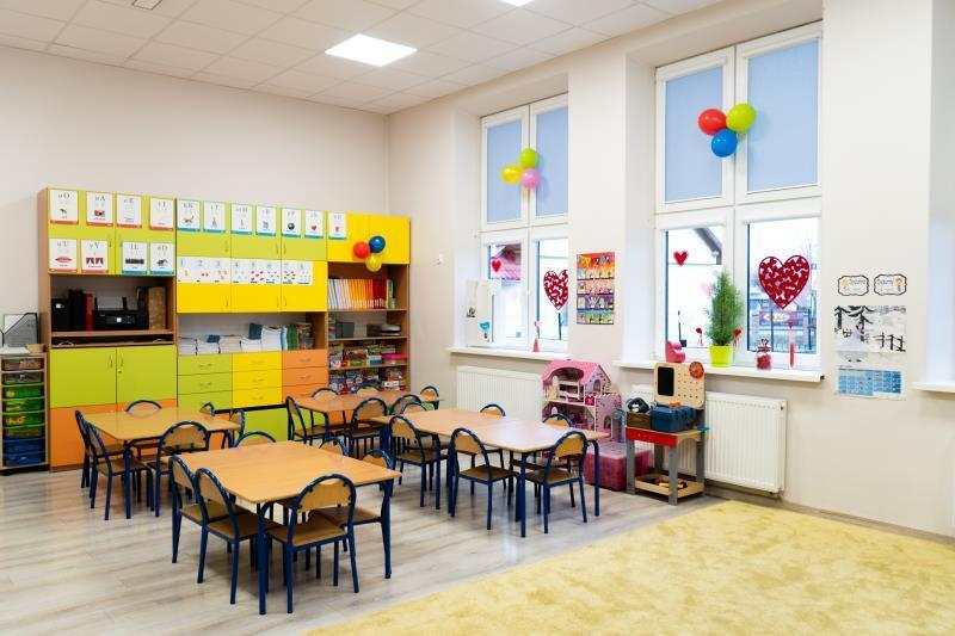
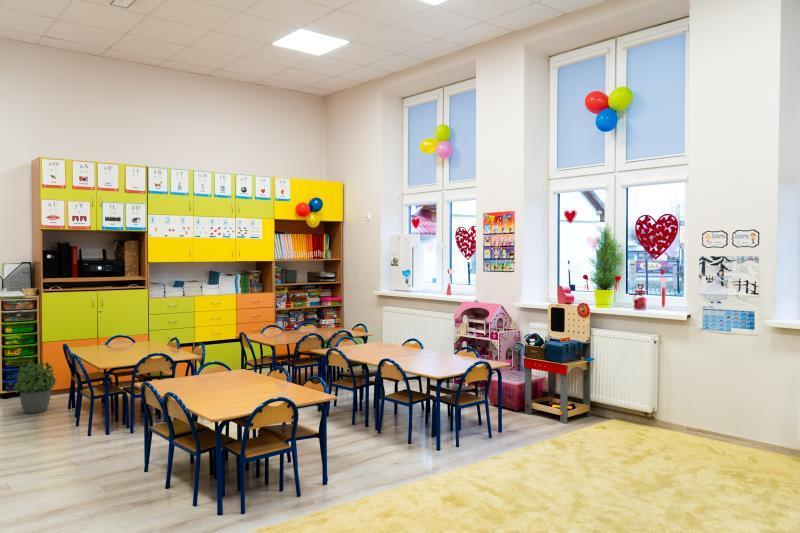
+ potted plant [12,360,58,414]
